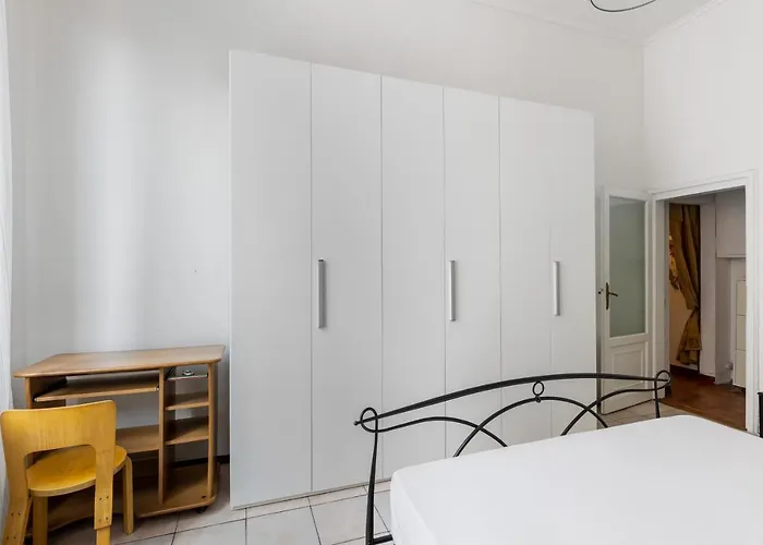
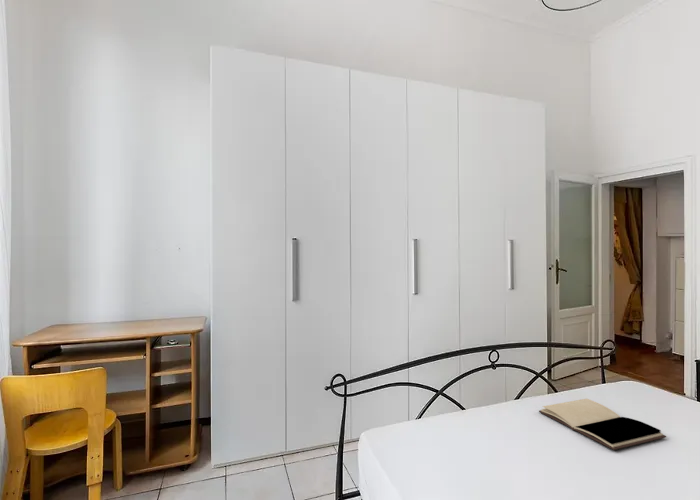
+ book [538,398,667,451]
